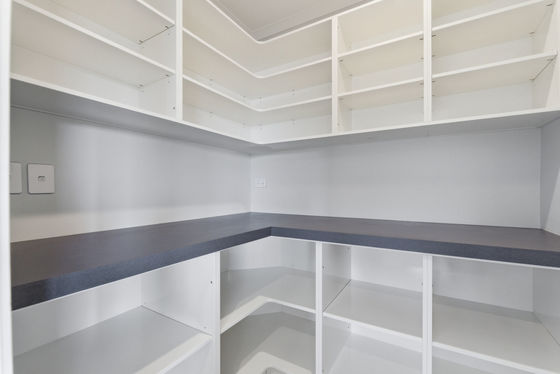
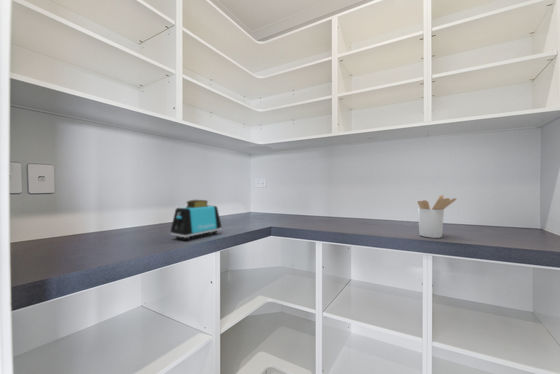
+ utensil holder [417,194,457,239]
+ toaster [170,199,222,242]
